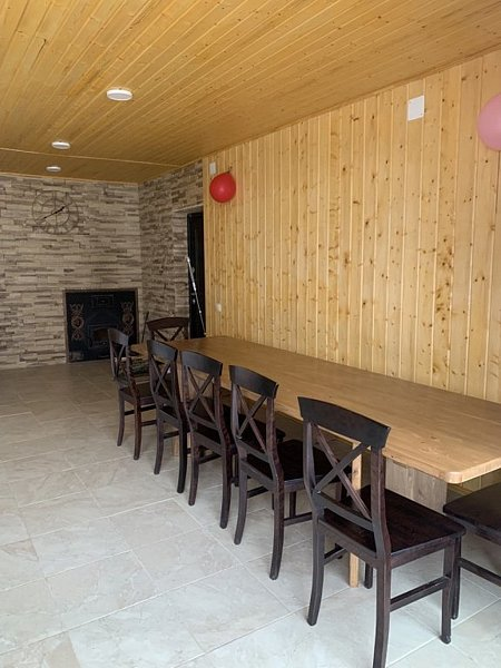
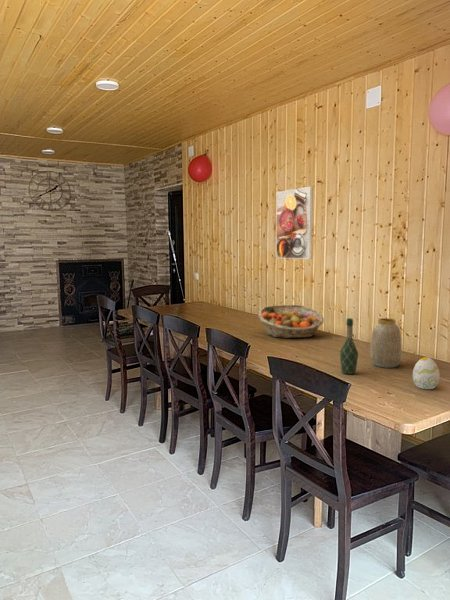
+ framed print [275,185,314,260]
+ wine bottle [339,317,359,375]
+ vase [370,317,403,369]
+ fruit basket [258,304,325,339]
+ decorative egg [412,356,441,390]
